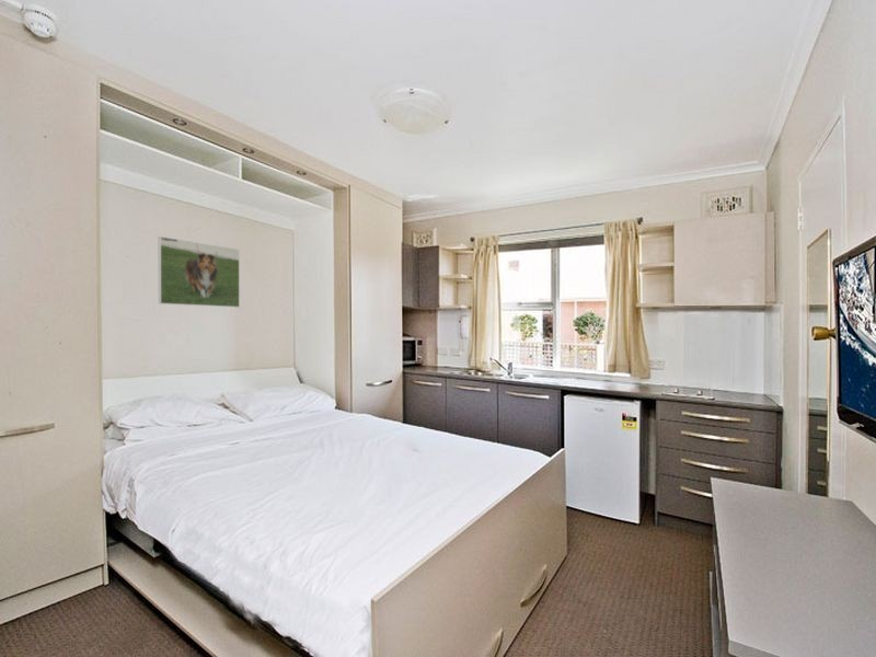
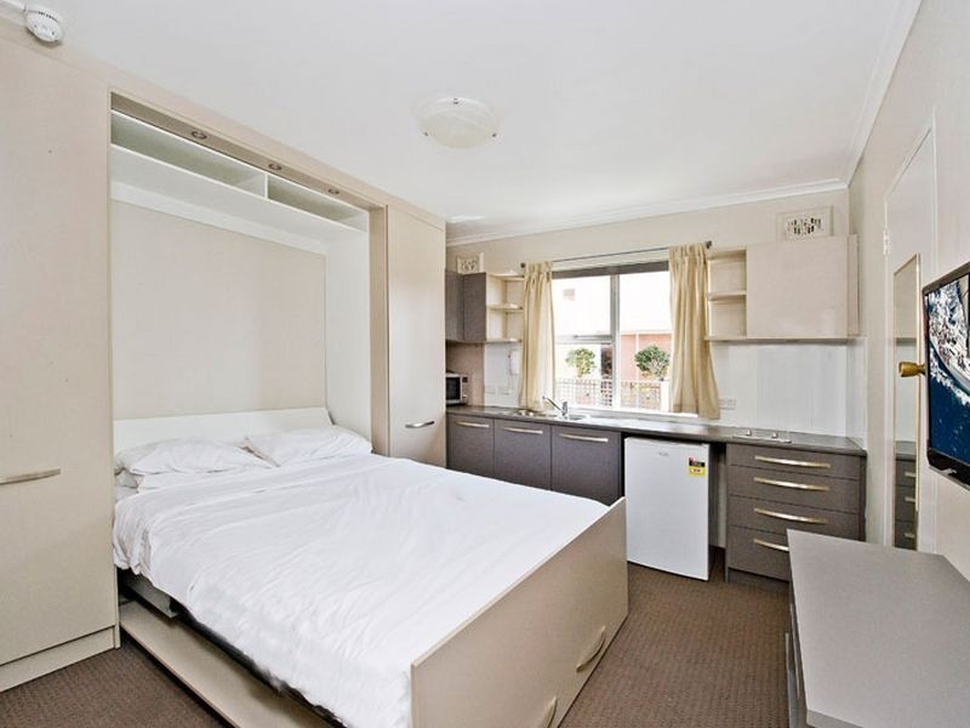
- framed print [158,235,241,309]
